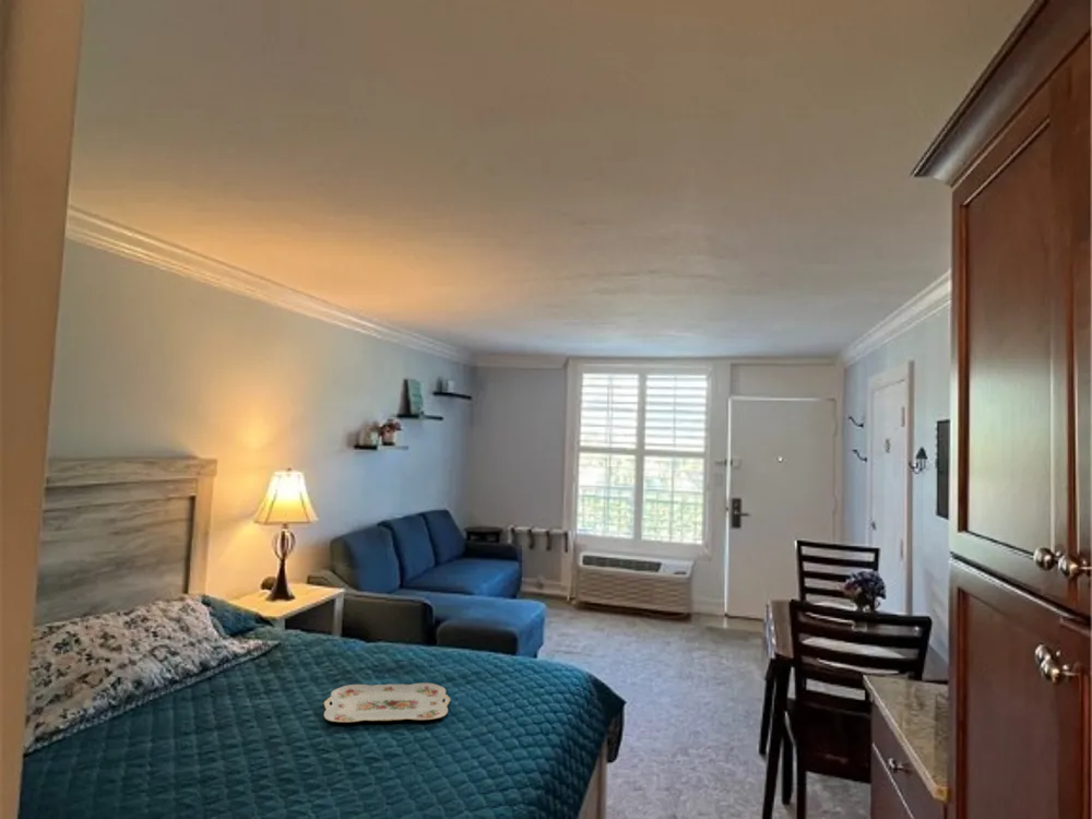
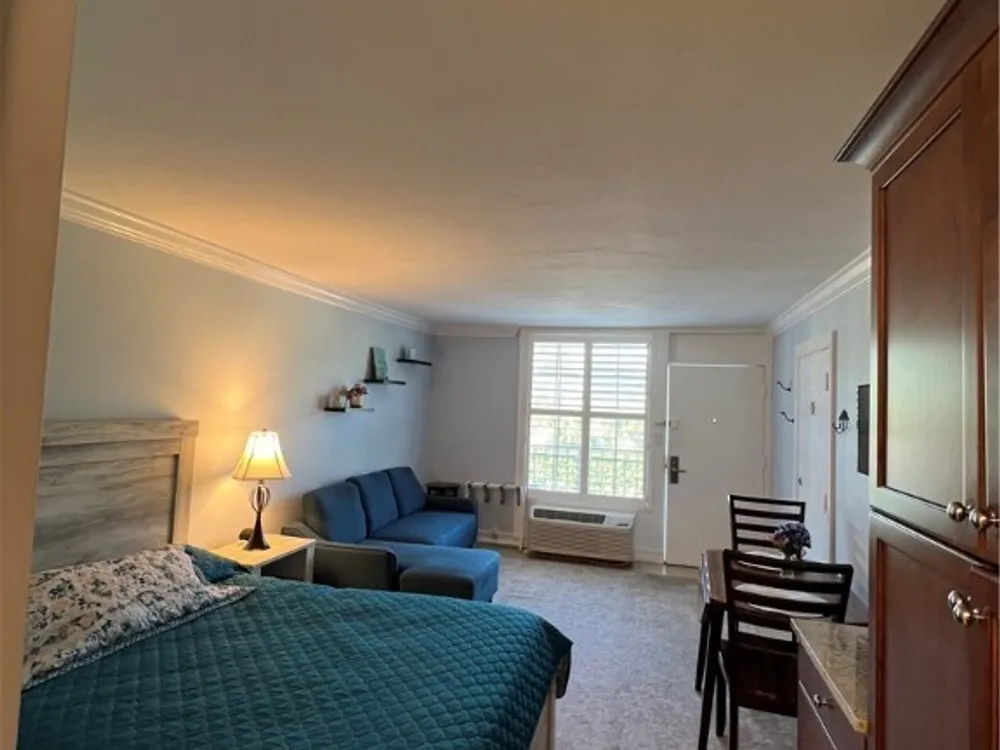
- serving tray [323,682,452,723]
